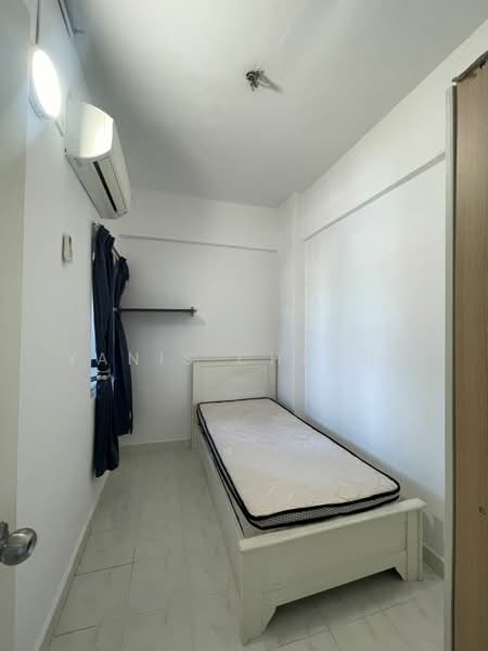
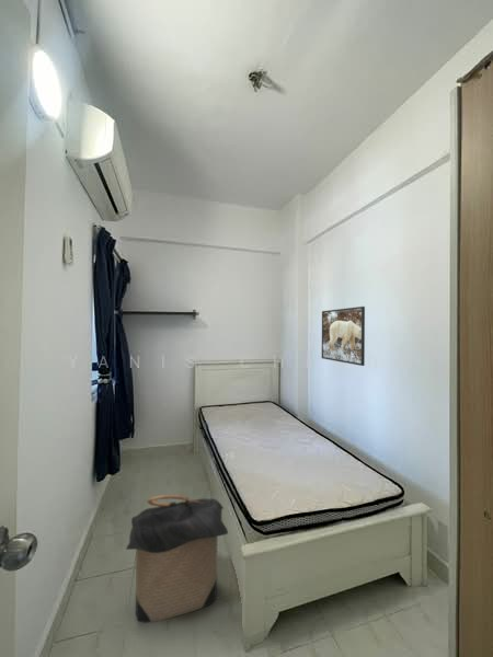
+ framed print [321,306,366,367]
+ laundry hamper [125,494,229,624]
